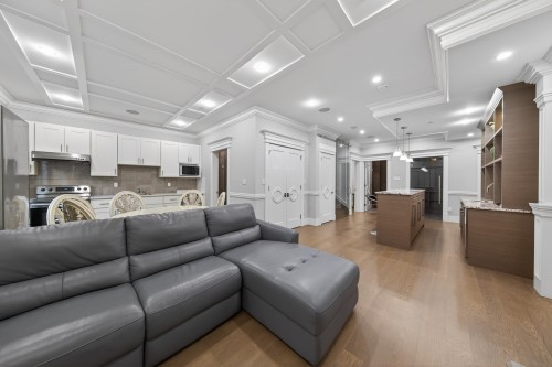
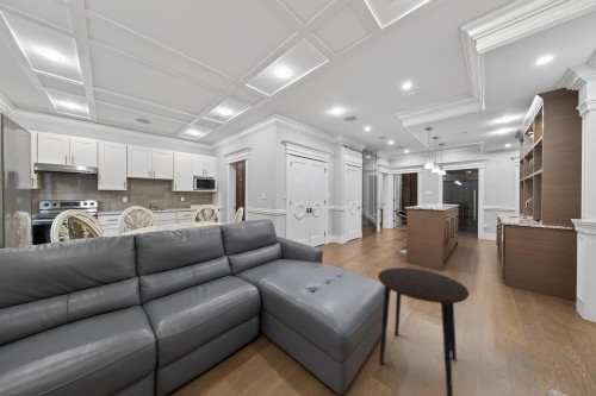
+ side table [377,266,471,396]
